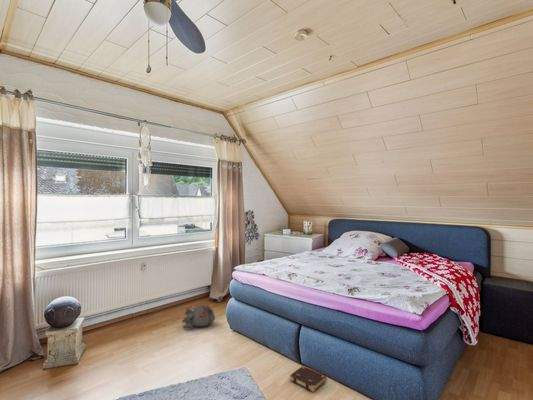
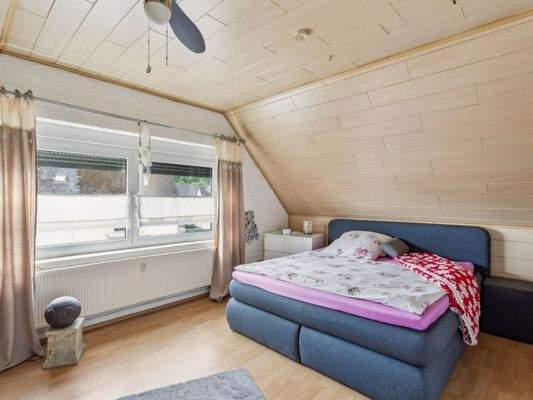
- plush toy [181,304,216,329]
- book [289,365,328,393]
